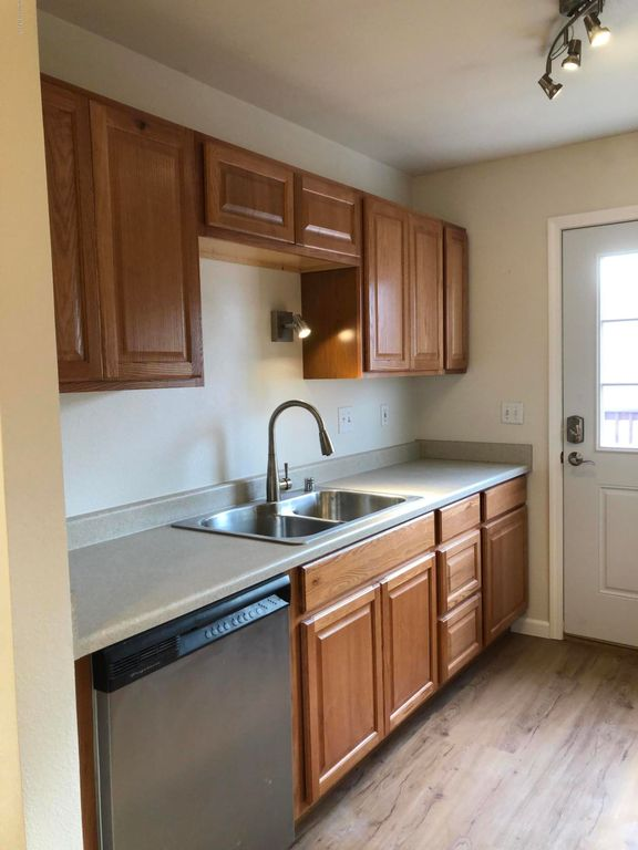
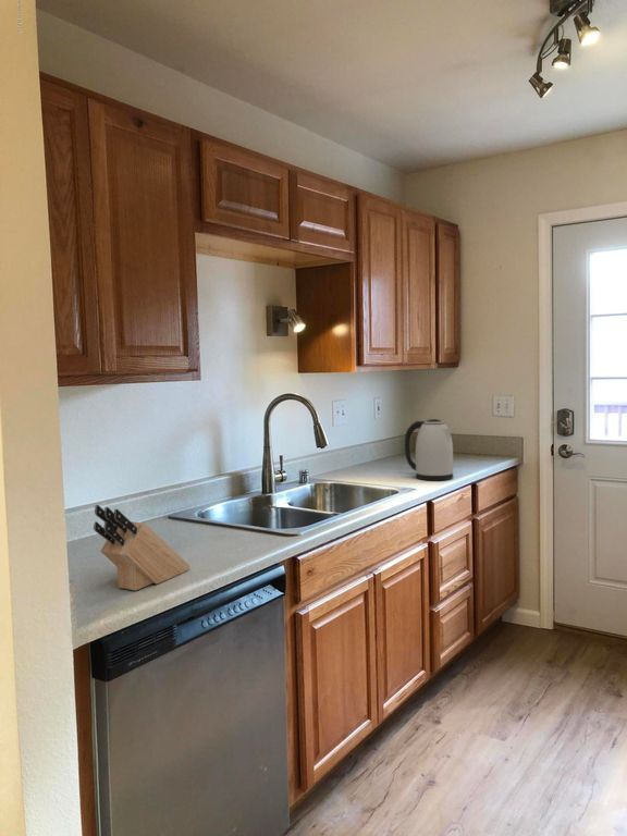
+ kettle [404,418,455,482]
+ knife block [93,504,192,592]
